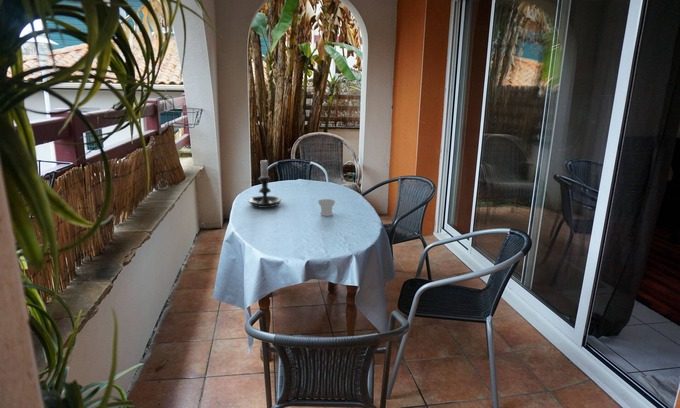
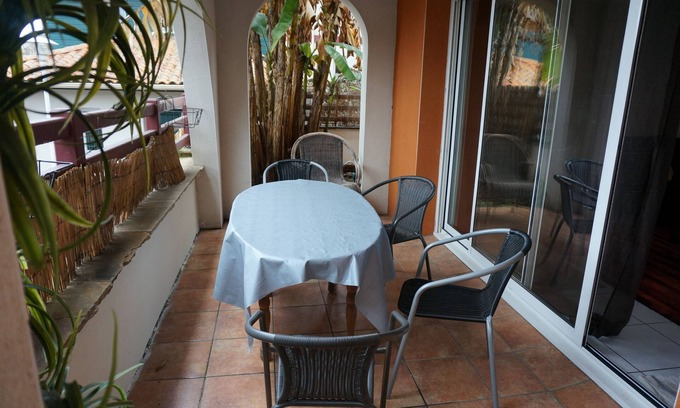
- cup [317,198,336,217]
- candle holder [247,159,282,209]
